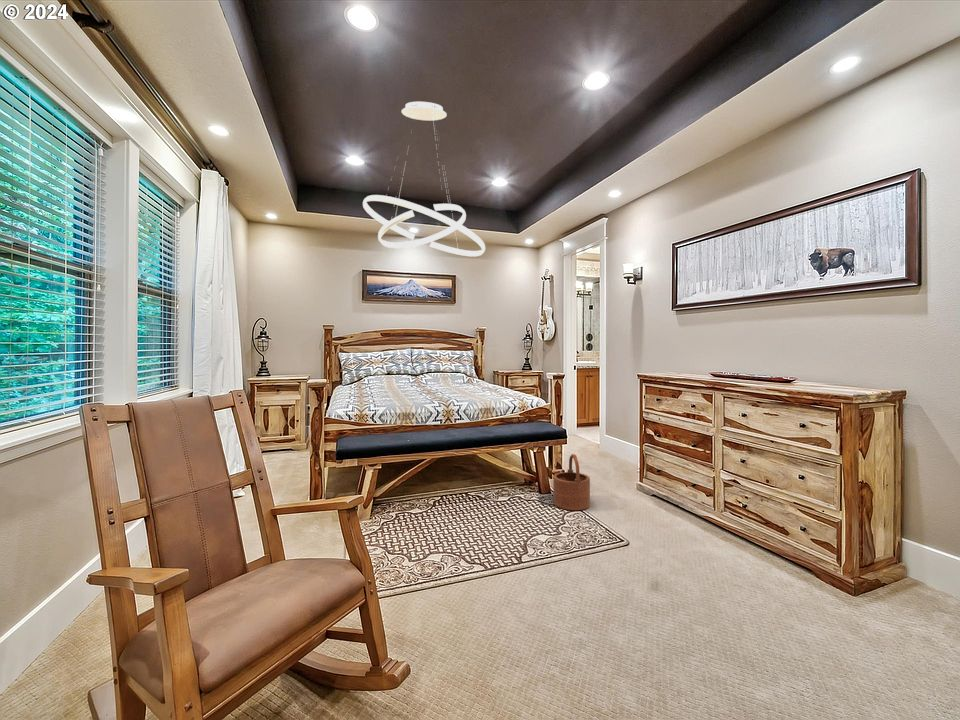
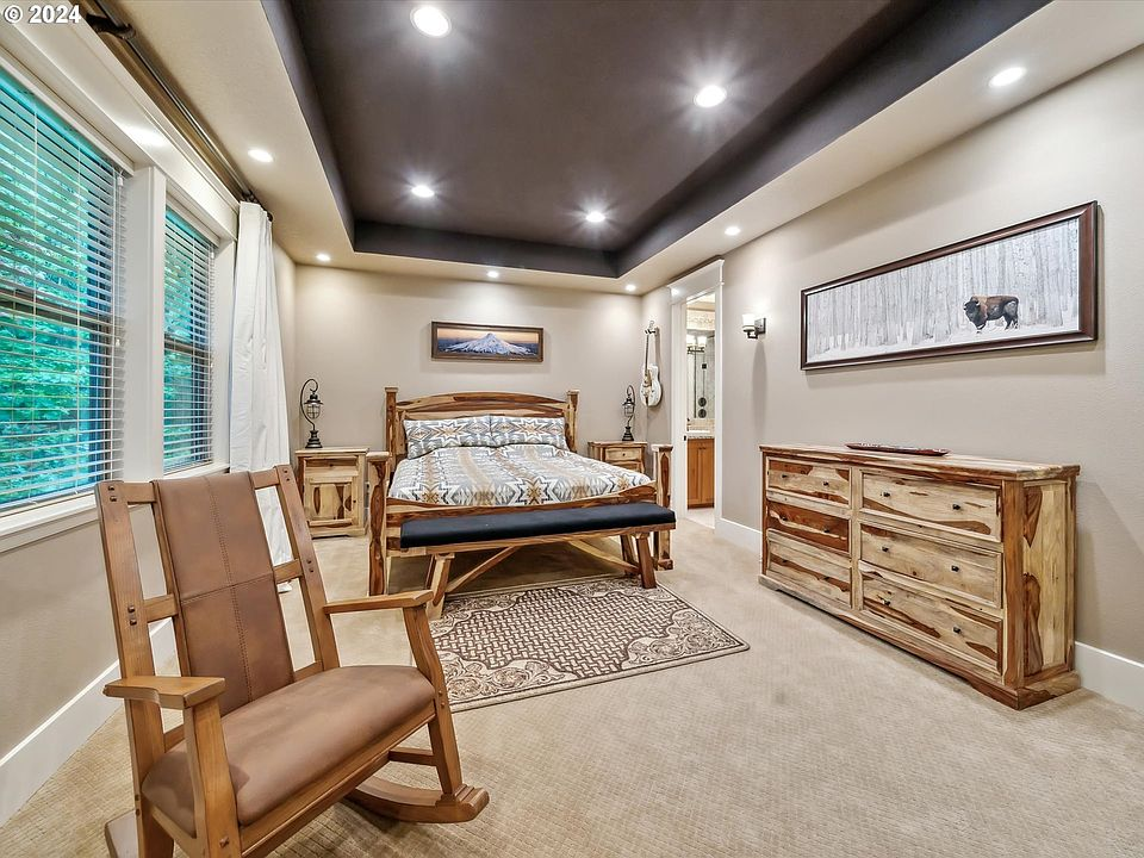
- ceiling light fixture [362,101,486,258]
- wooden bucket [552,453,591,511]
